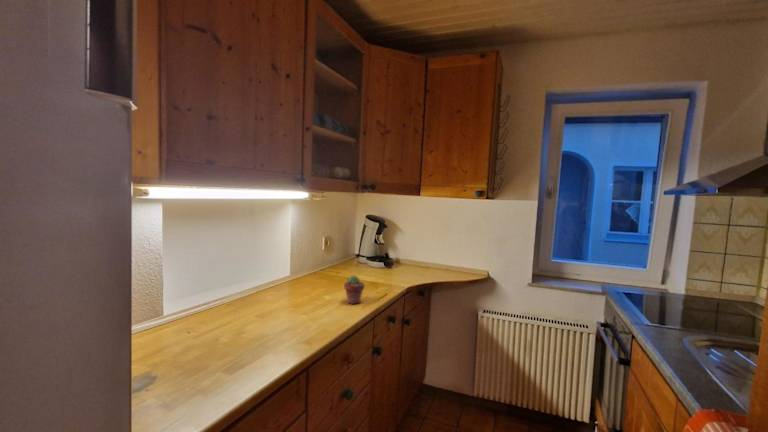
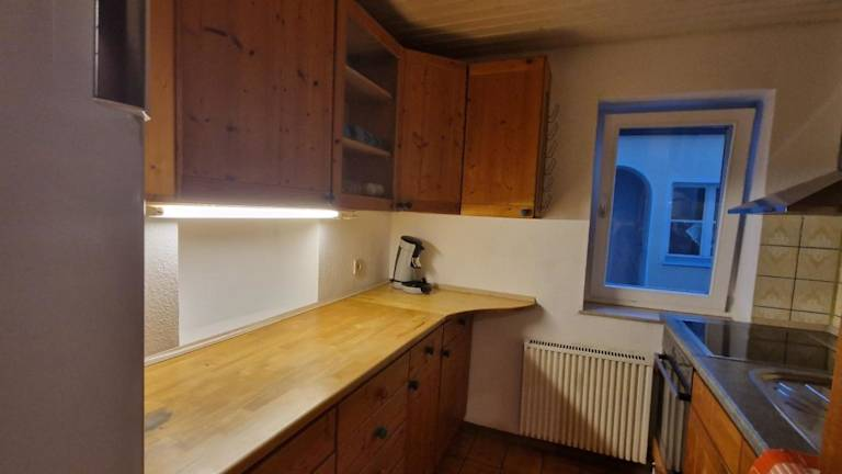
- potted succulent [343,274,366,305]
